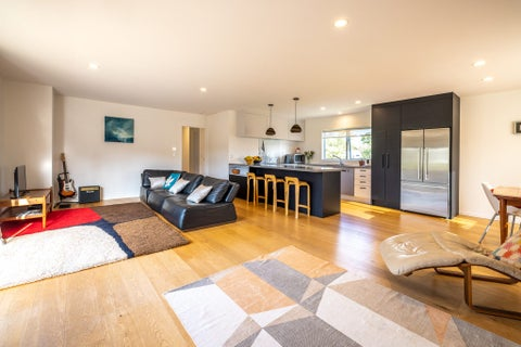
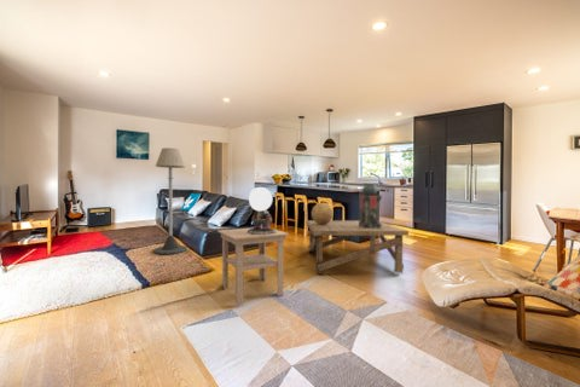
+ side table [216,226,290,306]
+ floor lamp [152,146,188,255]
+ table lamp [248,186,276,235]
+ pedestal [358,183,383,229]
+ decorative globe [311,202,335,225]
+ coffee table [306,219,410,275]
